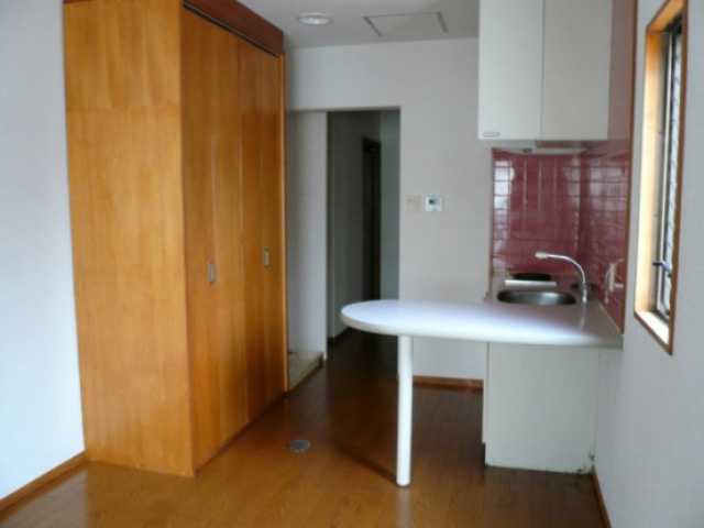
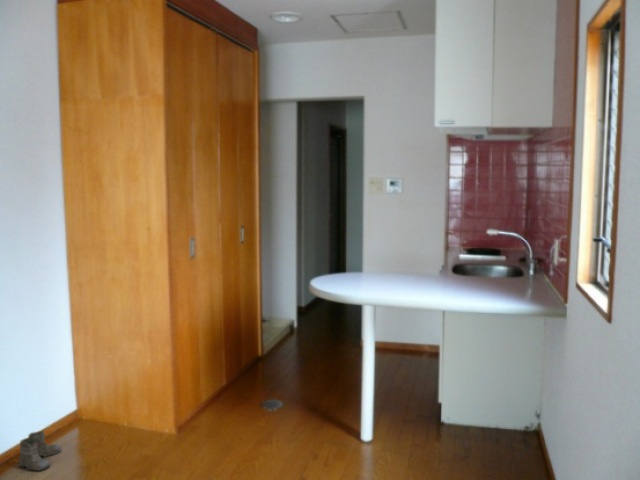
+ boots [17,430,62,473]
